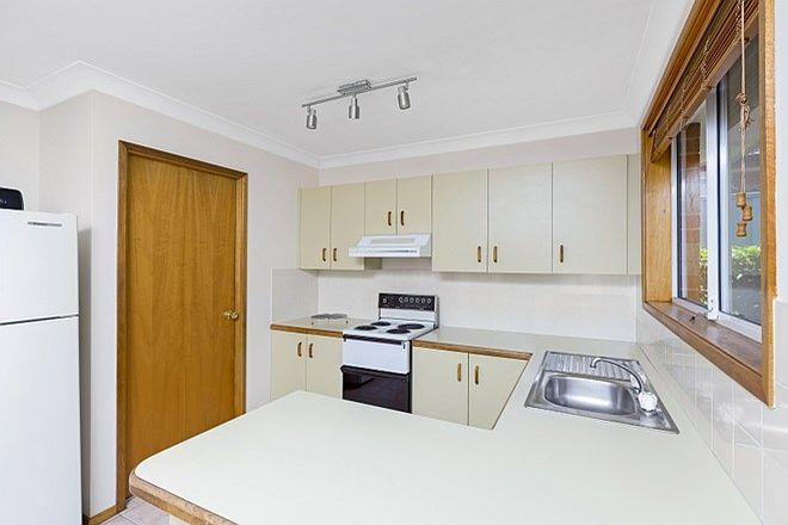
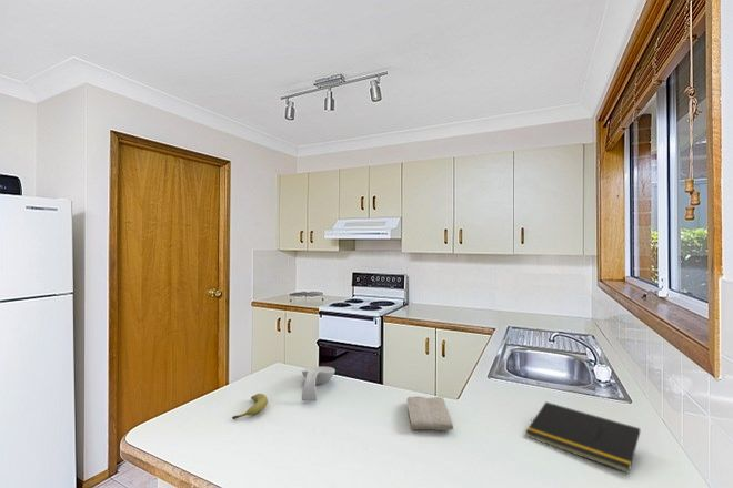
+ washcloth [405,396,454,431]
+ notepad [524,400,641,475]
+ fruit [231,393,269,420]
+ spoon rest [301,366,337,401]
